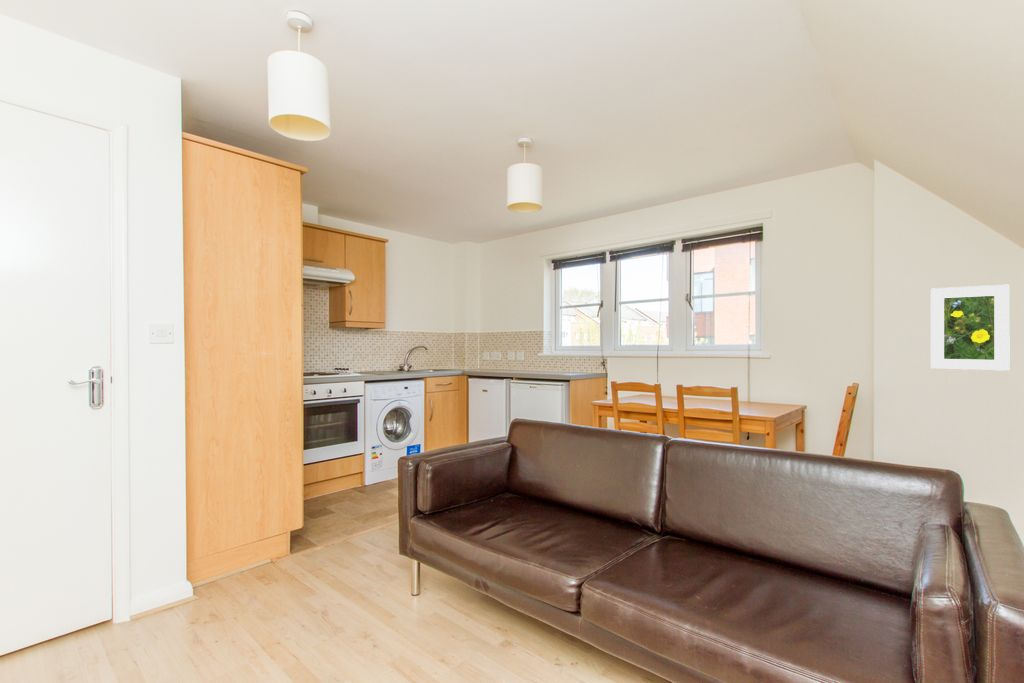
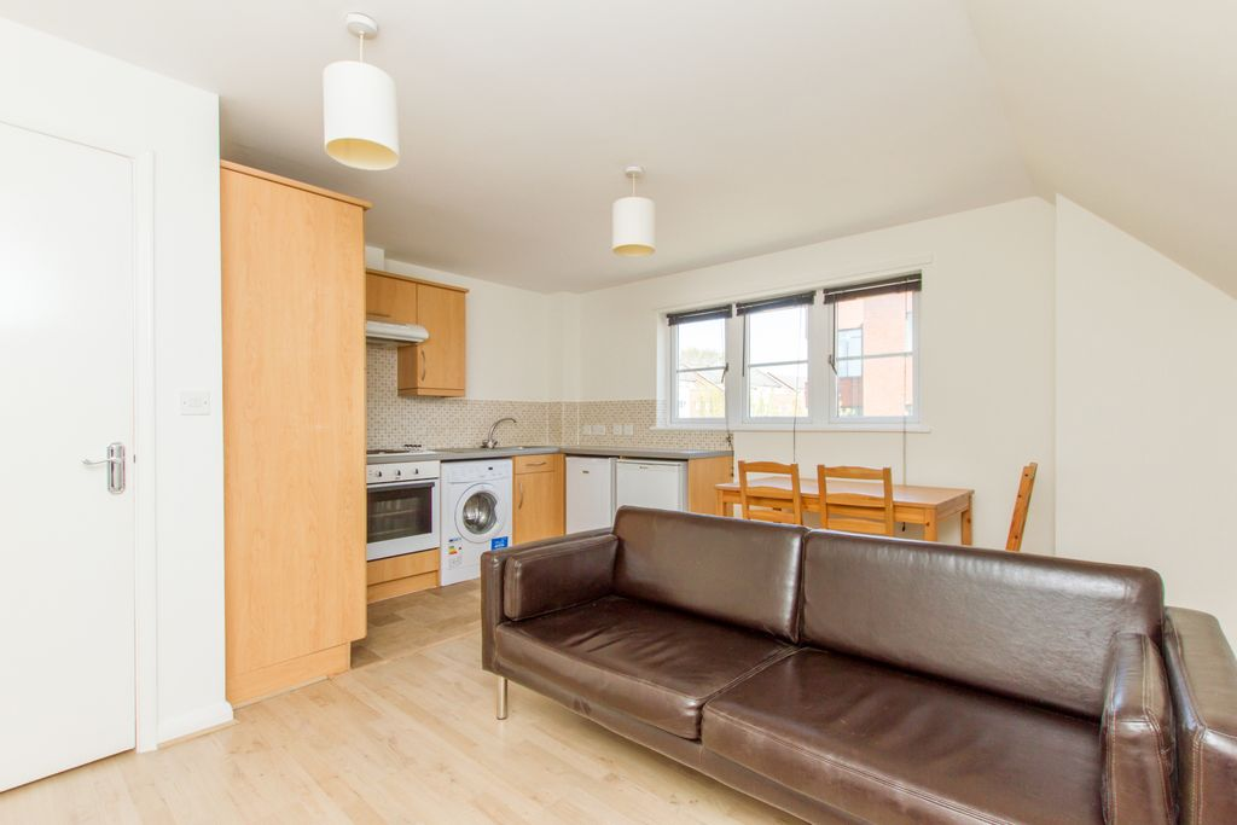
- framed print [930,283,1011,372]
